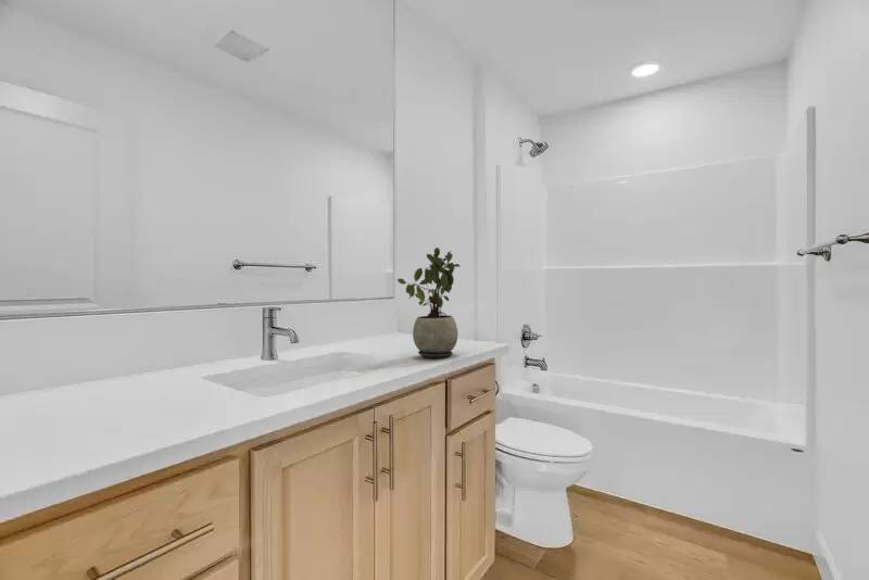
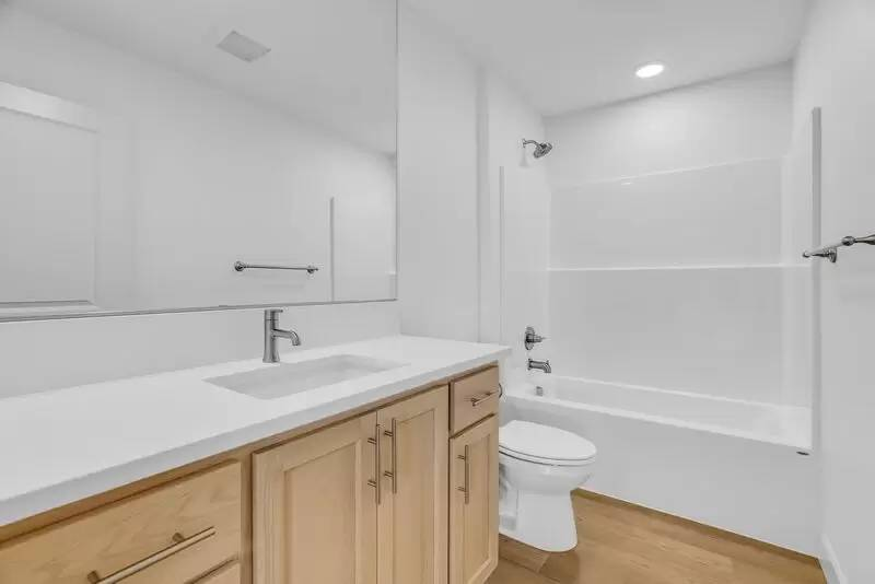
- potted plant [396,247,462,360]
